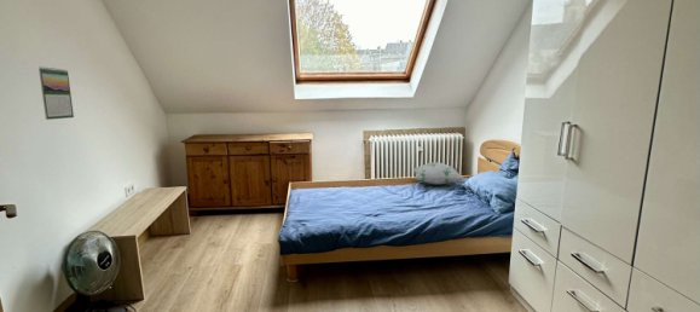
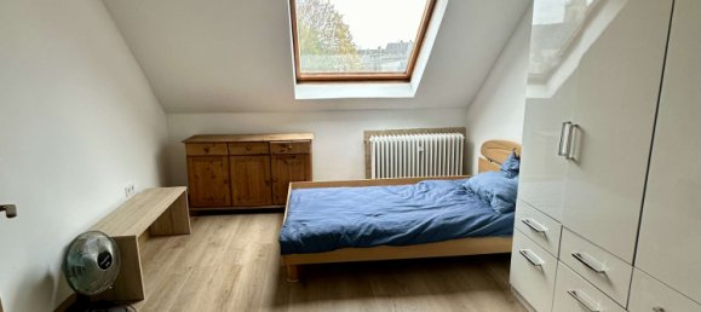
- decorative pillow [411,161,467,186]
- calendar [37,65,75,121]
